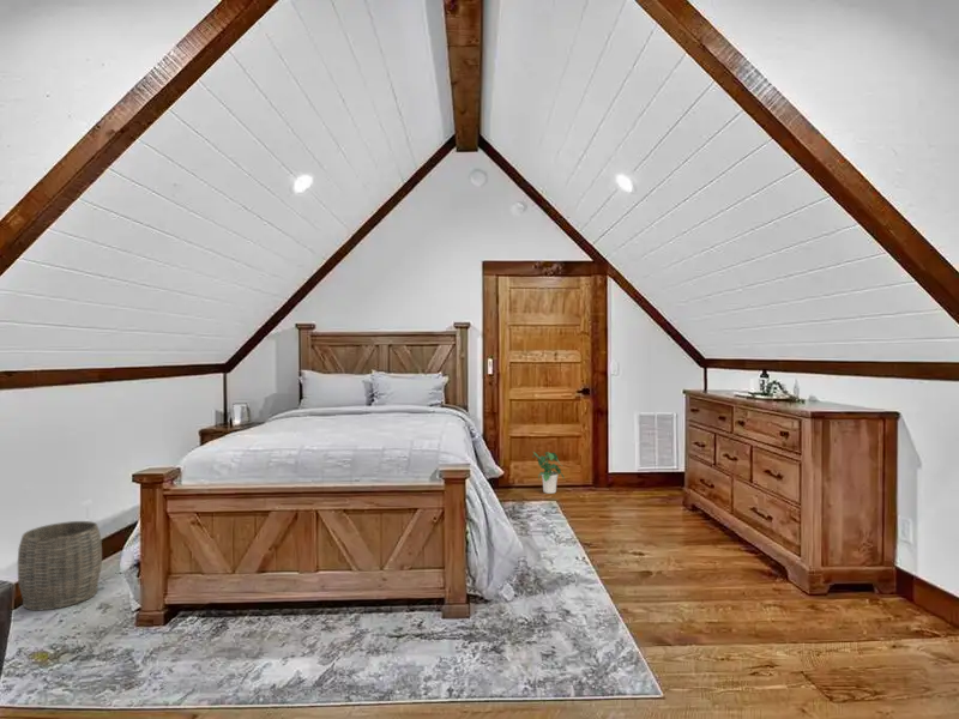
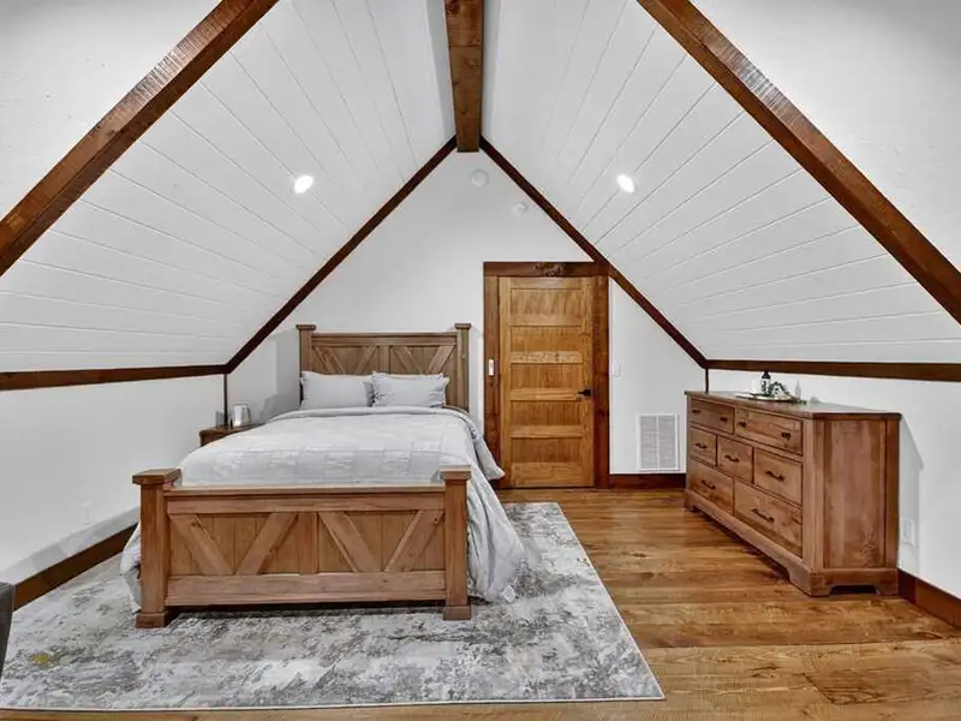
- woven basket [17,520,103,612]
- potted plant [532,451,566,495]
